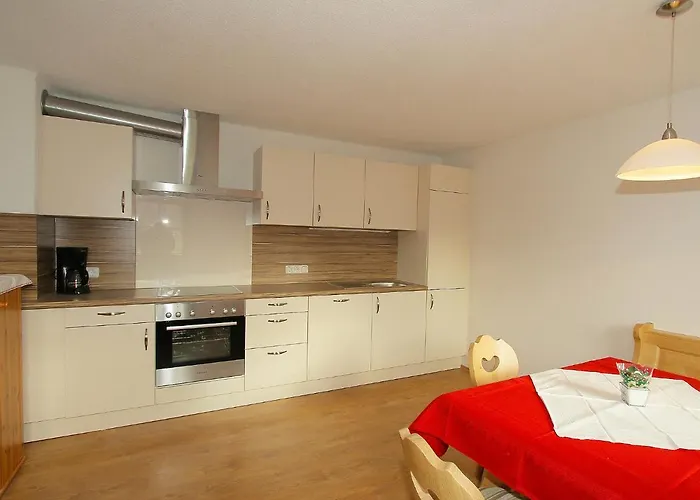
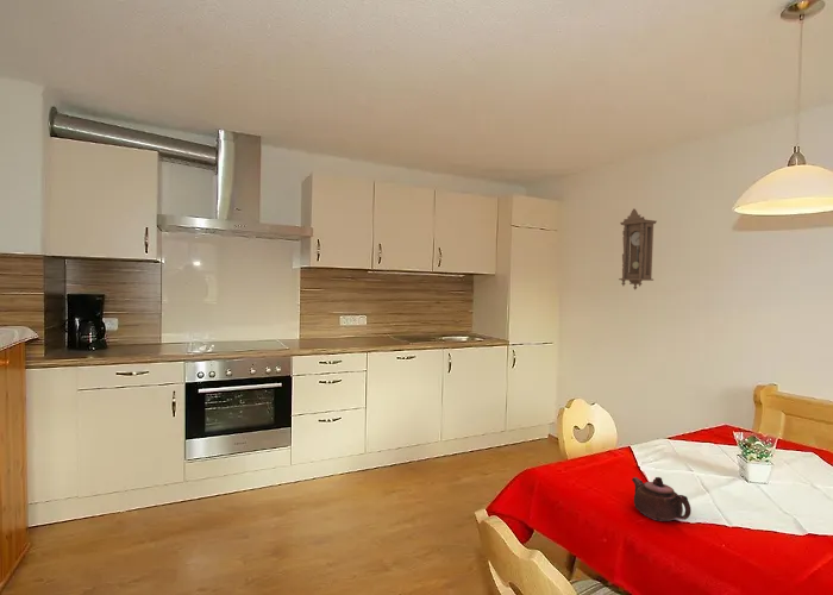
+ pendulum clock [618,208,658,290]
+ teapot [631,476,693,522]
